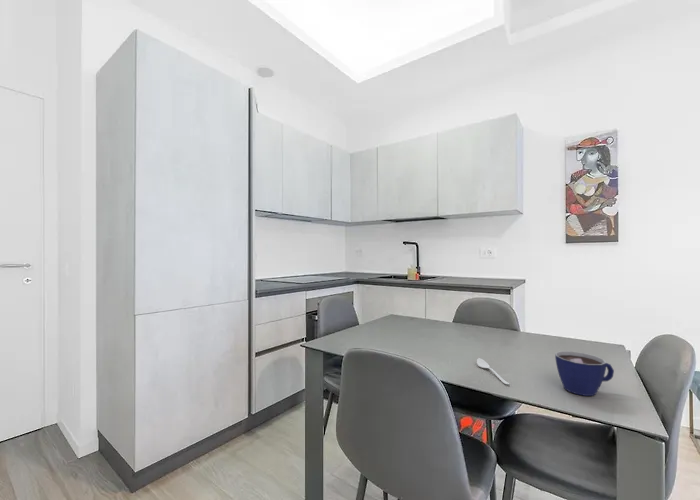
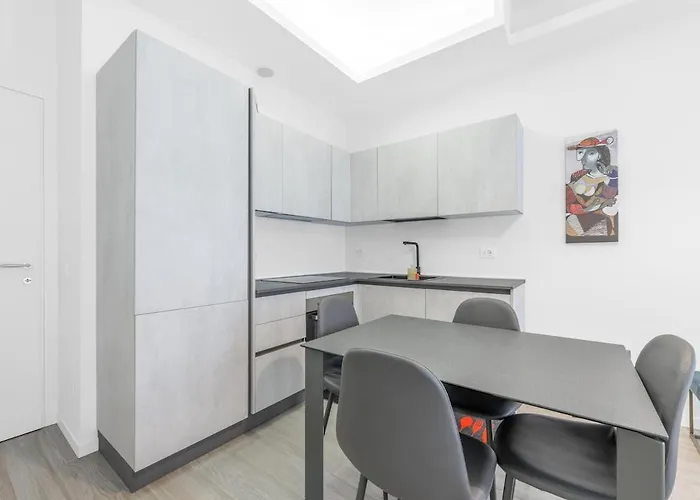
- spoon [476,357,510,385]
- cup [554,350,615,397]
